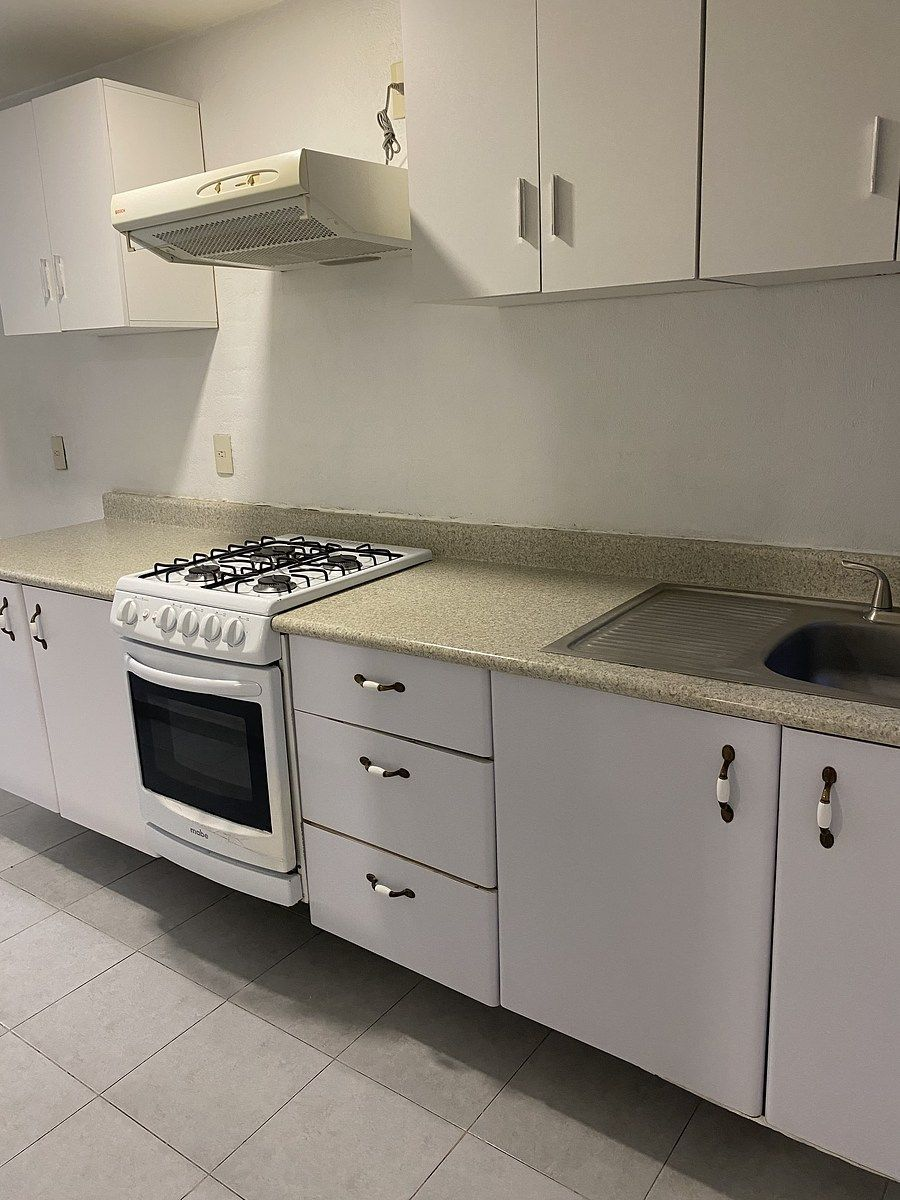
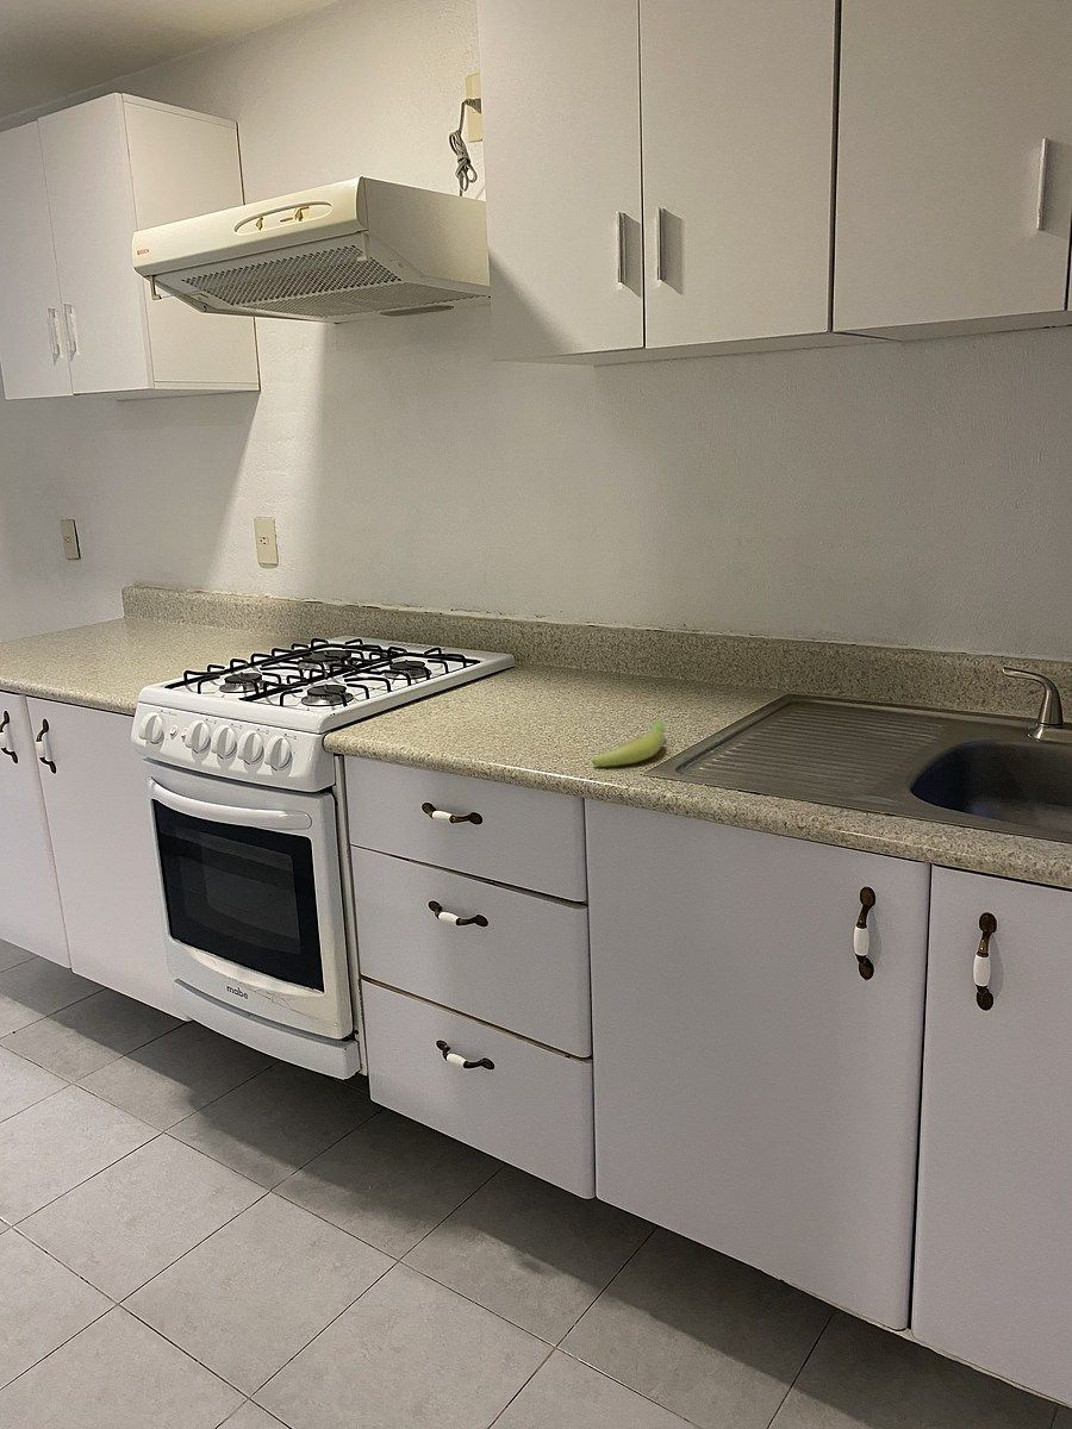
+ banana [591,718,666,767]
